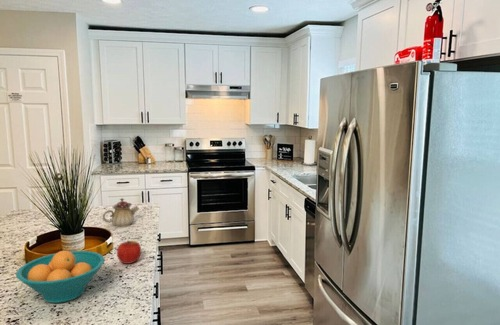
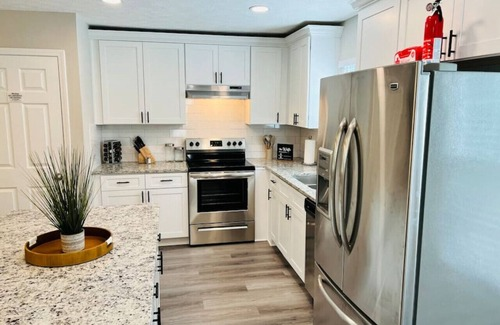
- fruit bowl [15,250,106,304]
- apple [116,240,142,265]
- teapot [102,197,140,228]
